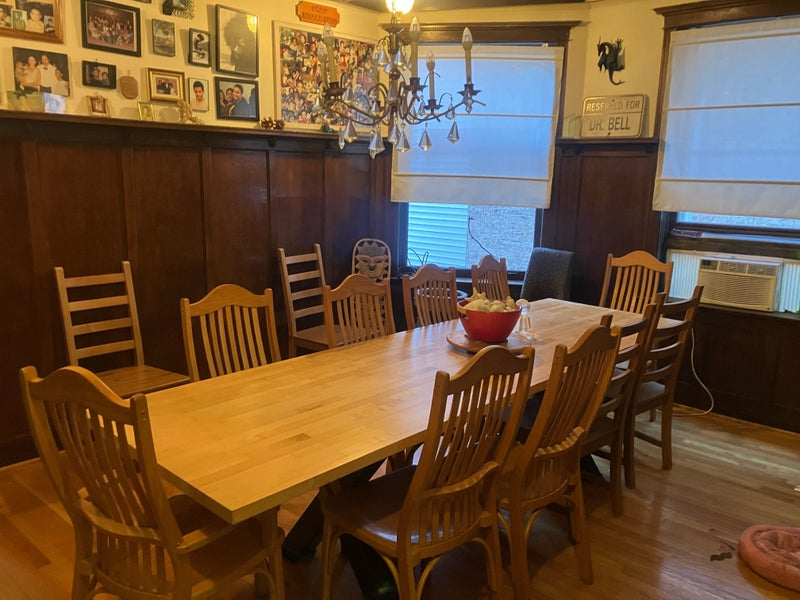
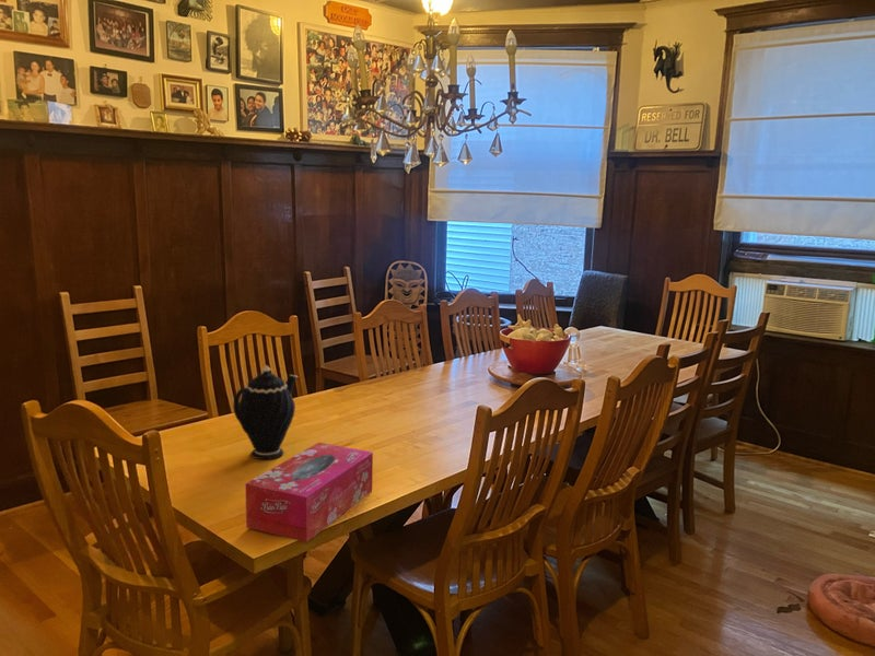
+ tissue box [245,442,374,543]
+ teapot [232,364,299,460]
